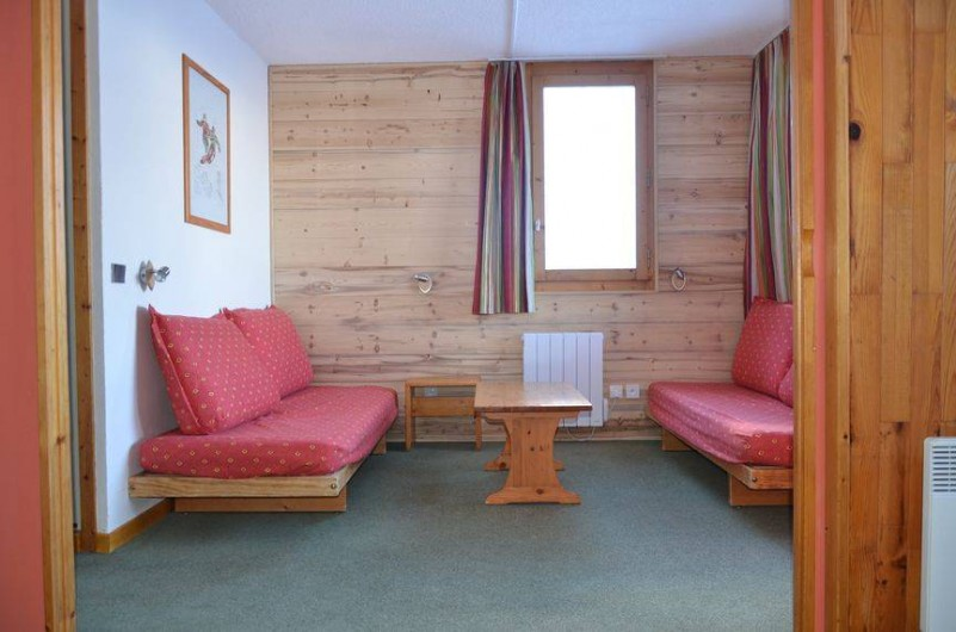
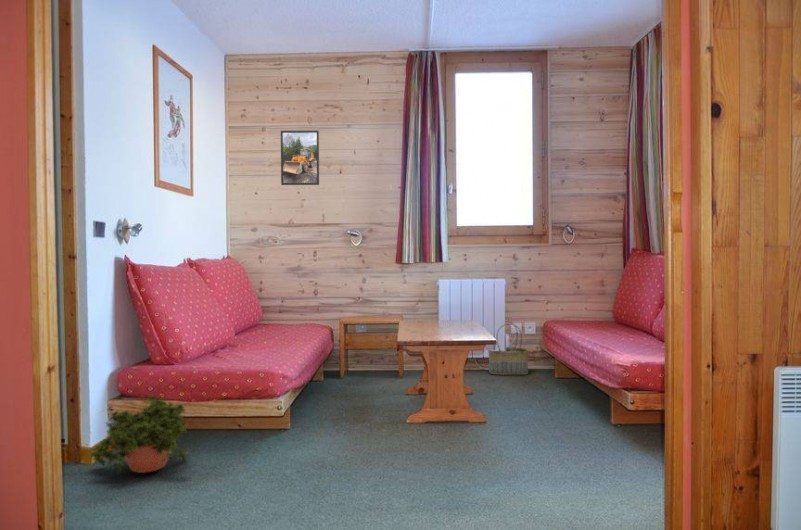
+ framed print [280,129,320,186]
+ potted plant [89,393,191,476]
+ basket [487,320,530,376]
